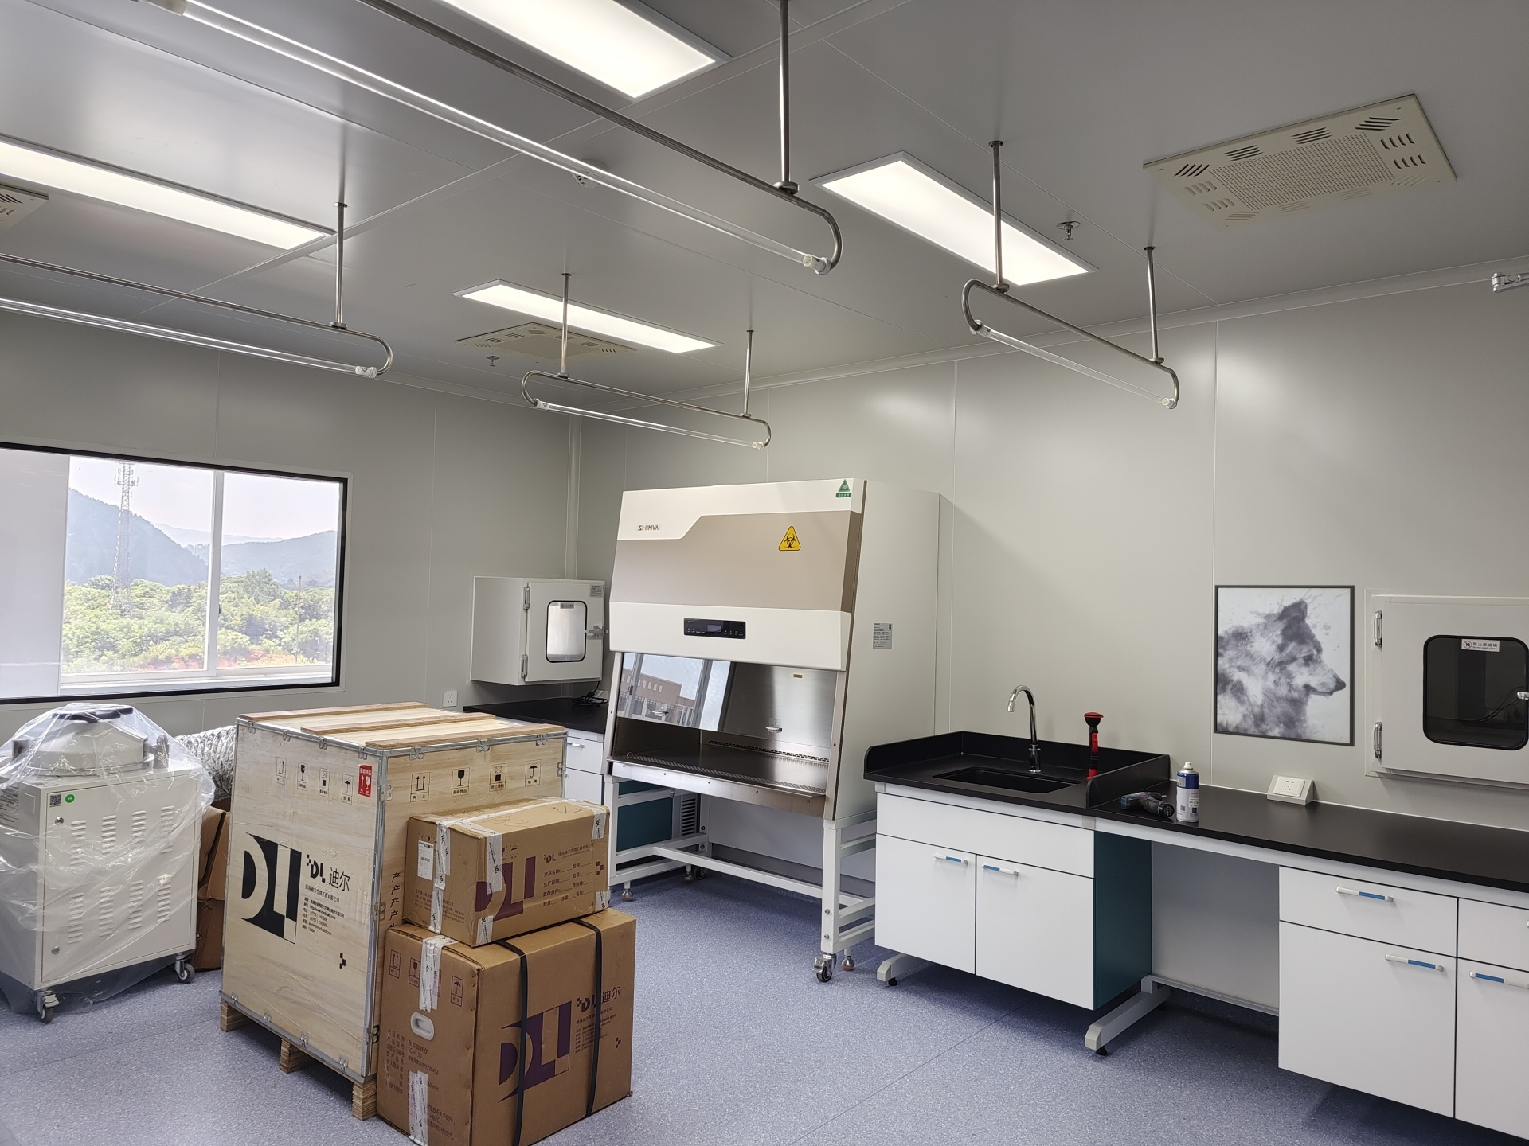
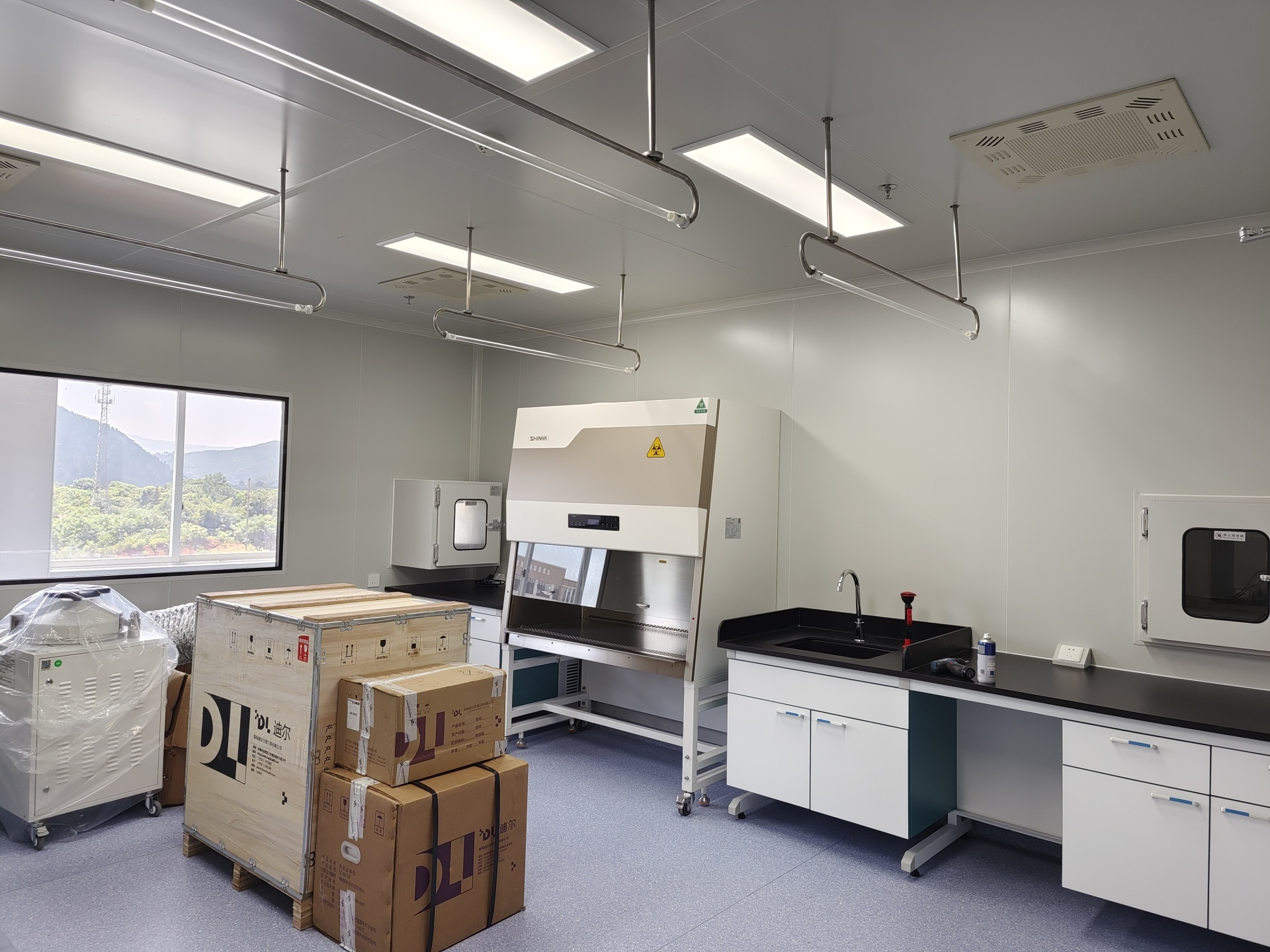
- wall art [1212,584,1356,748]
